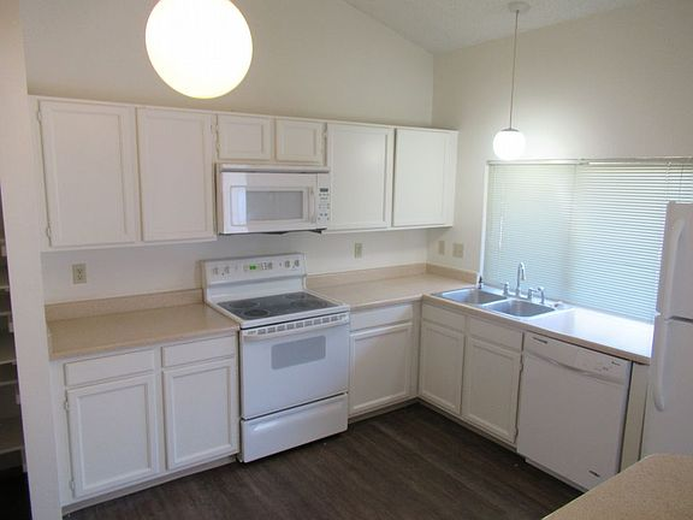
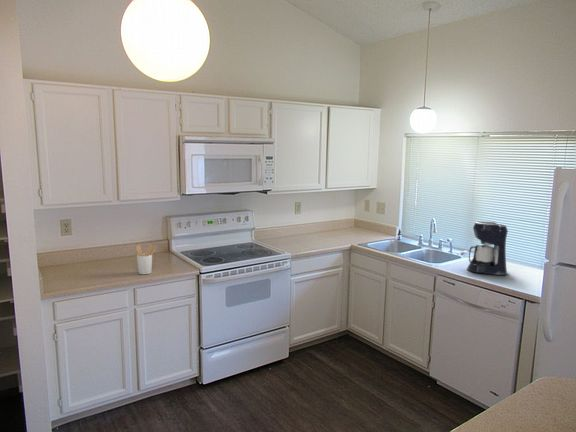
+ utensil holder [135,244,157,275]
+ coffee maker [466,221,509,276]
